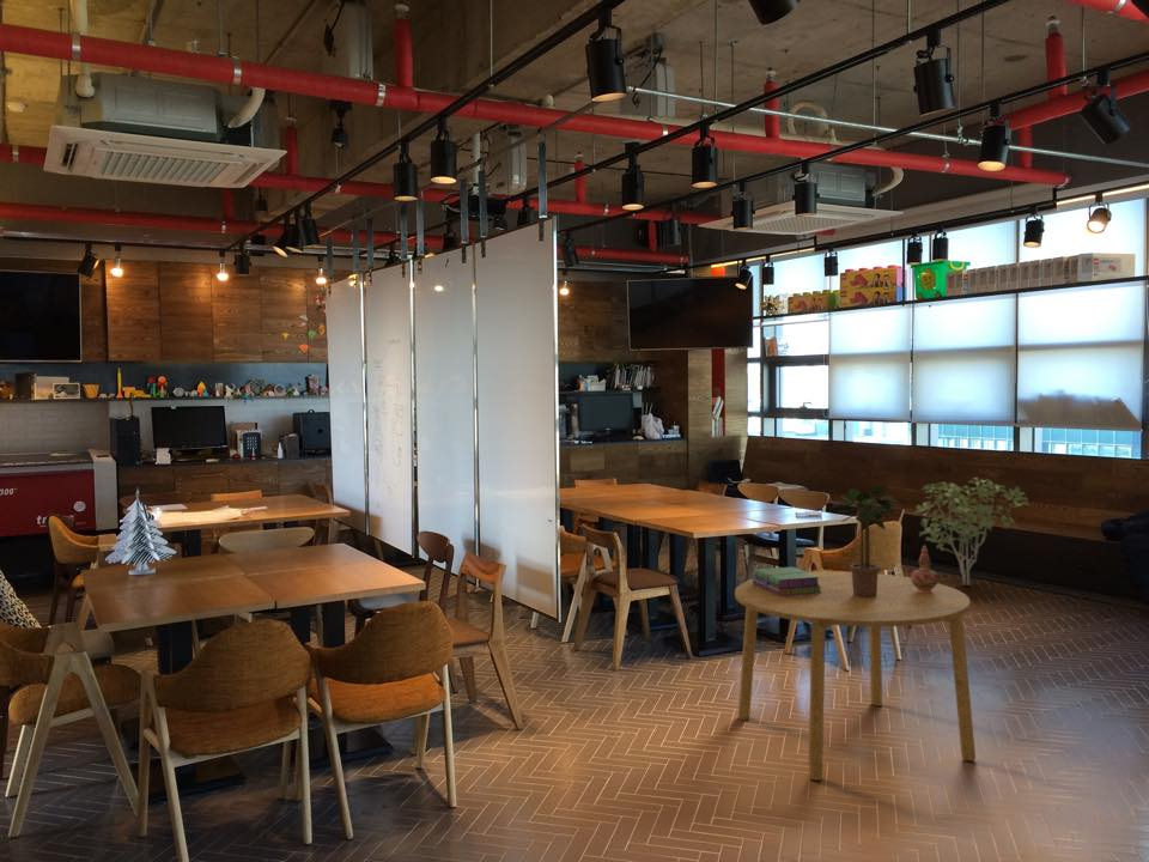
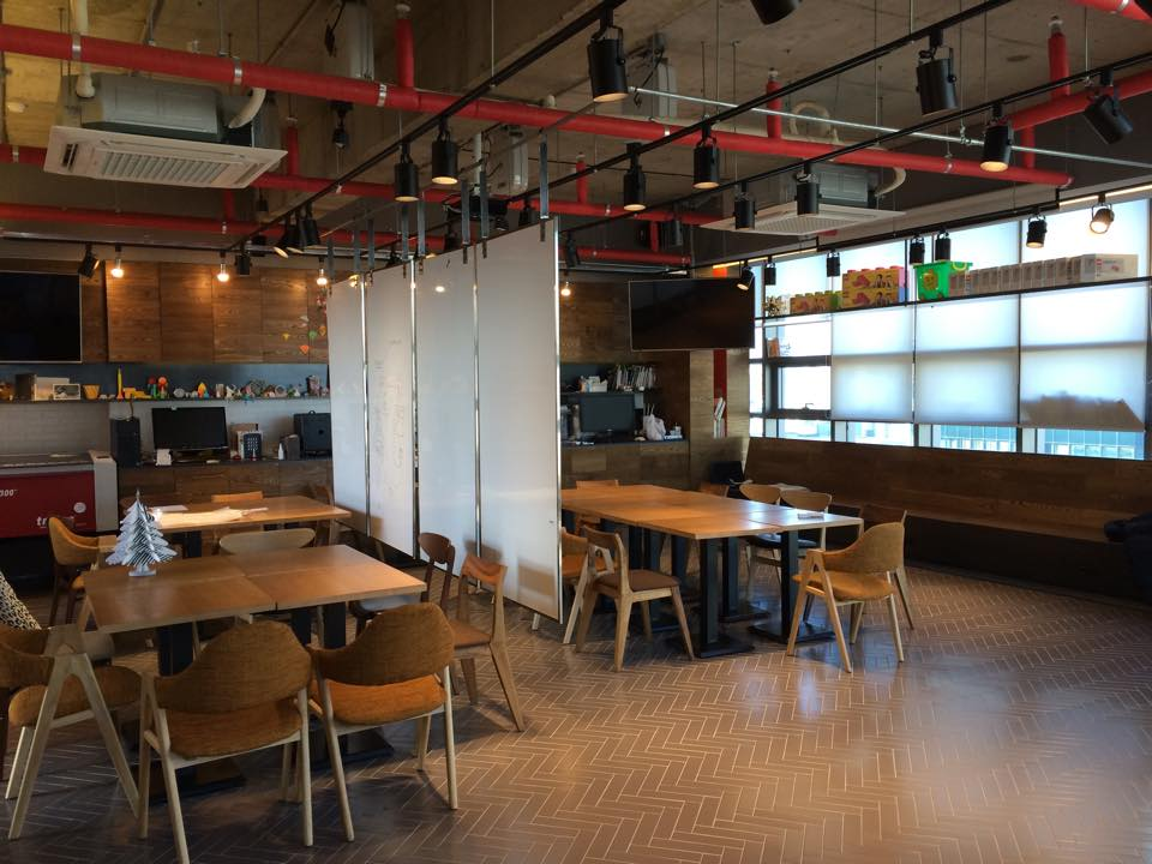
- potted plant [832,485,904,597]
- decorative vase [910,544,940,593]
- dining table [734,570,977,782]
- stack of books [752,566,822,596]
- shrub [913,476,1031,587]
